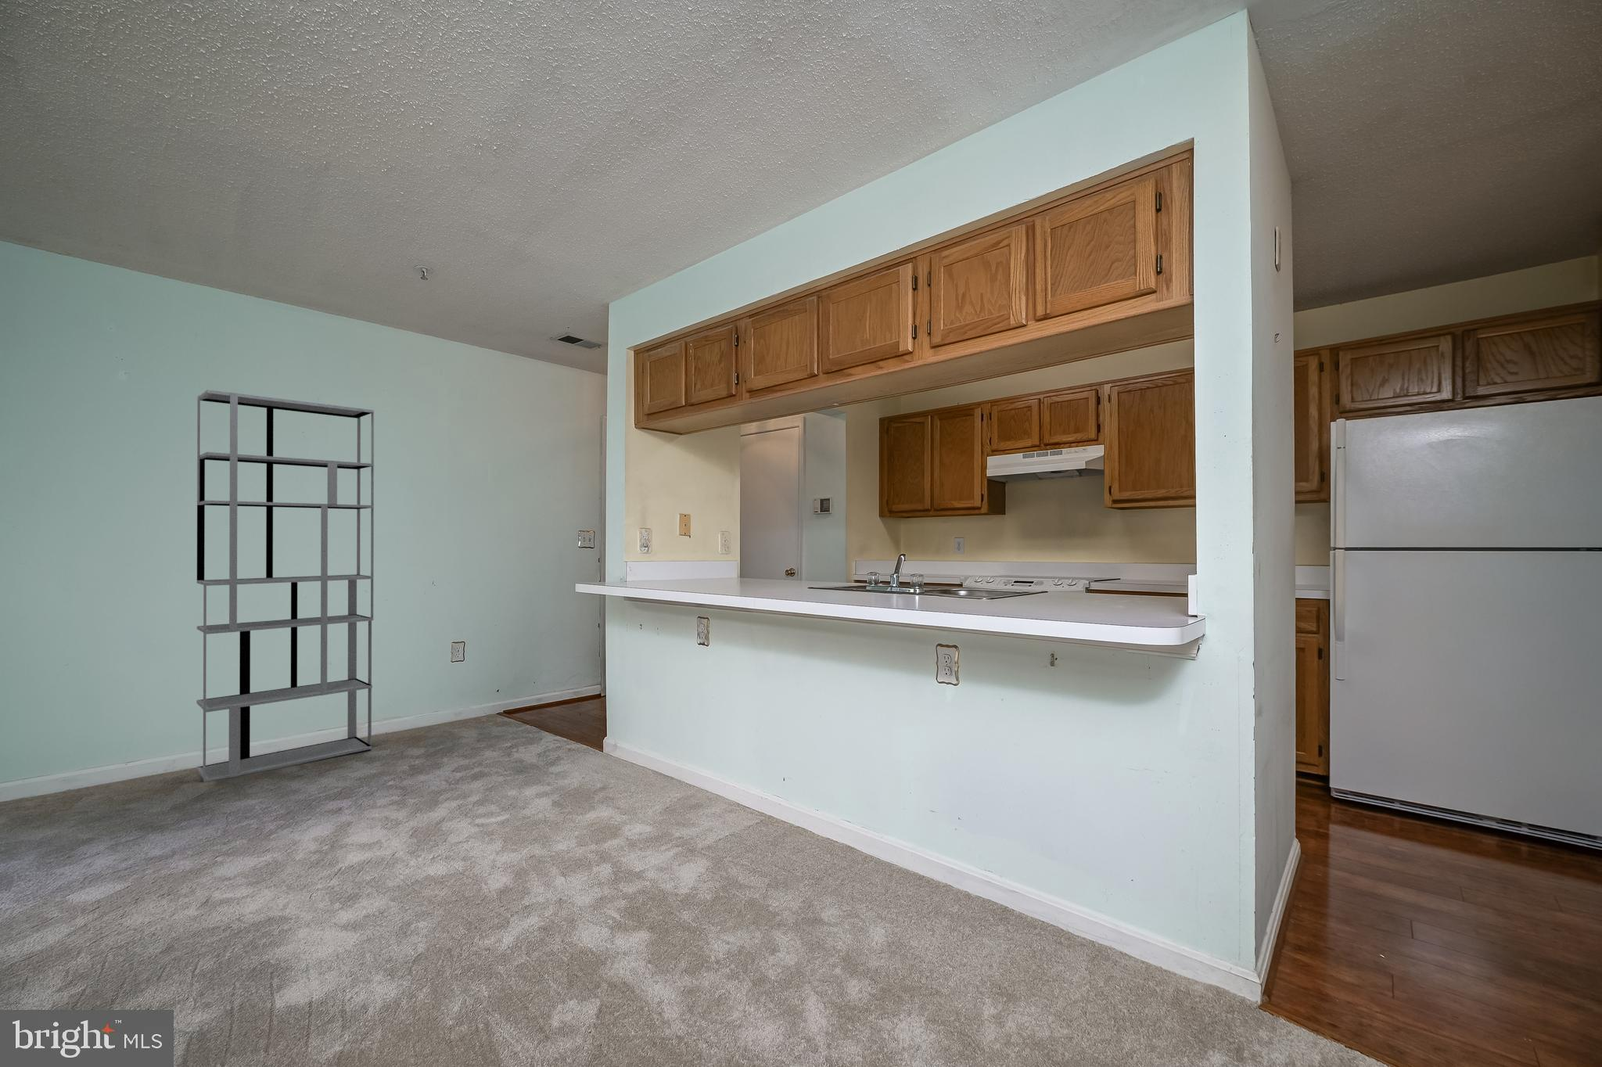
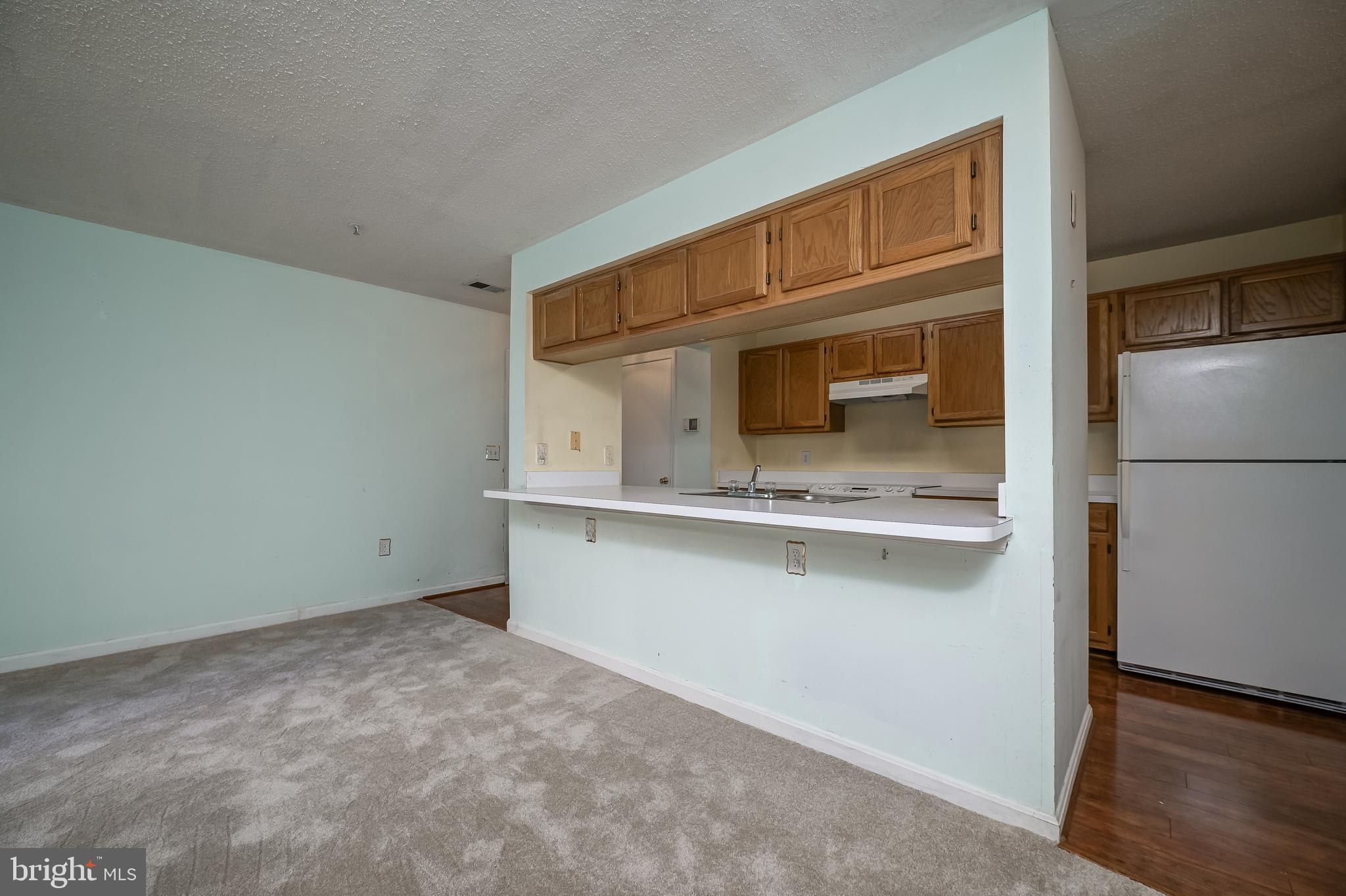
- shelving unit [195,388,375,784]
